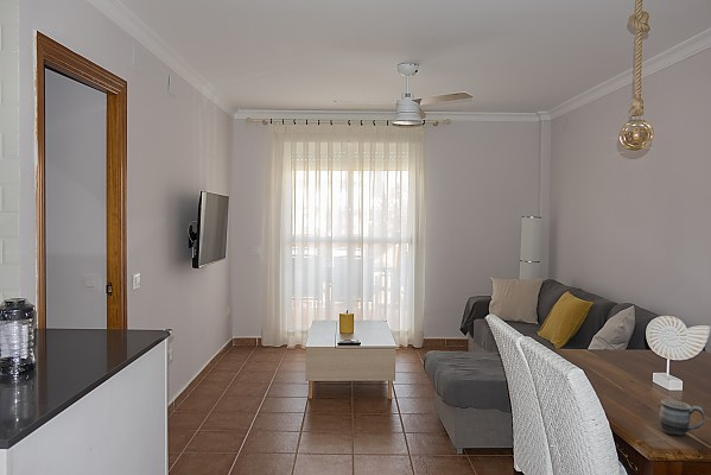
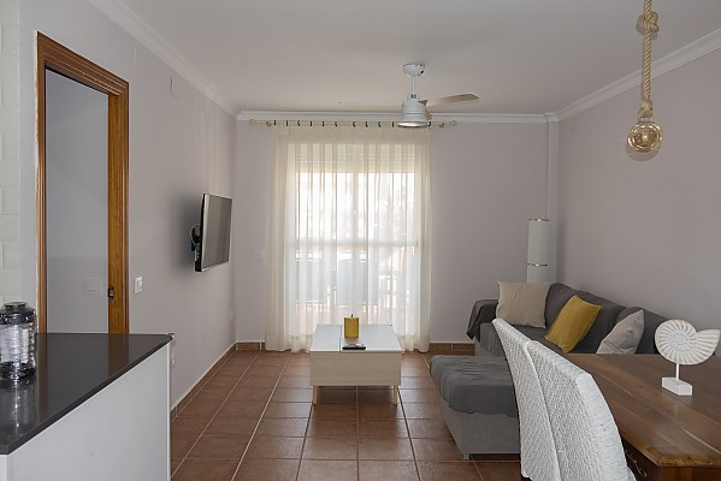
- mug [659,399,705,437]
